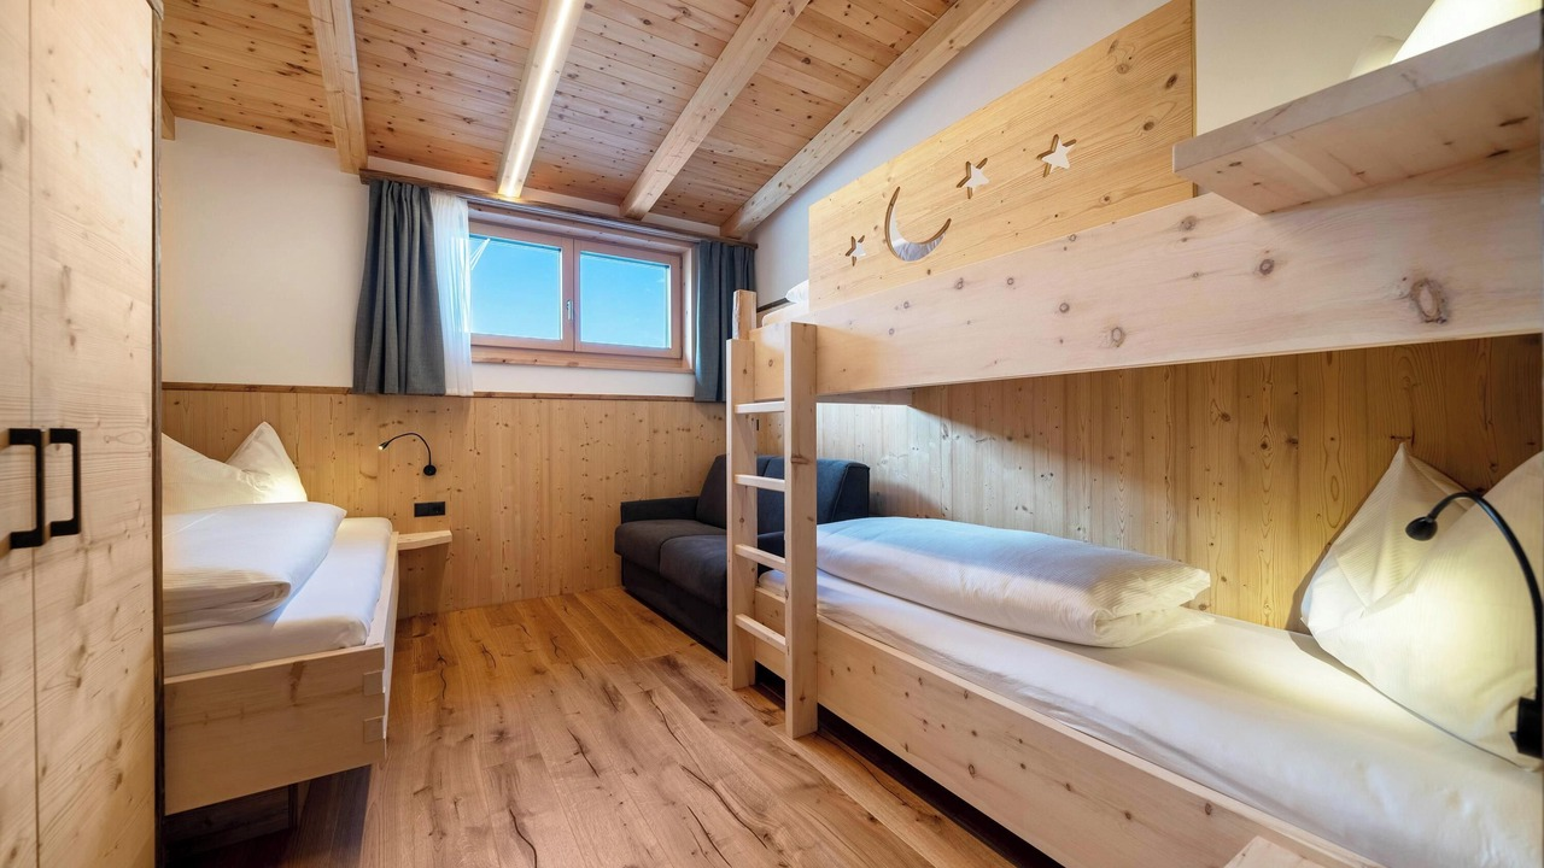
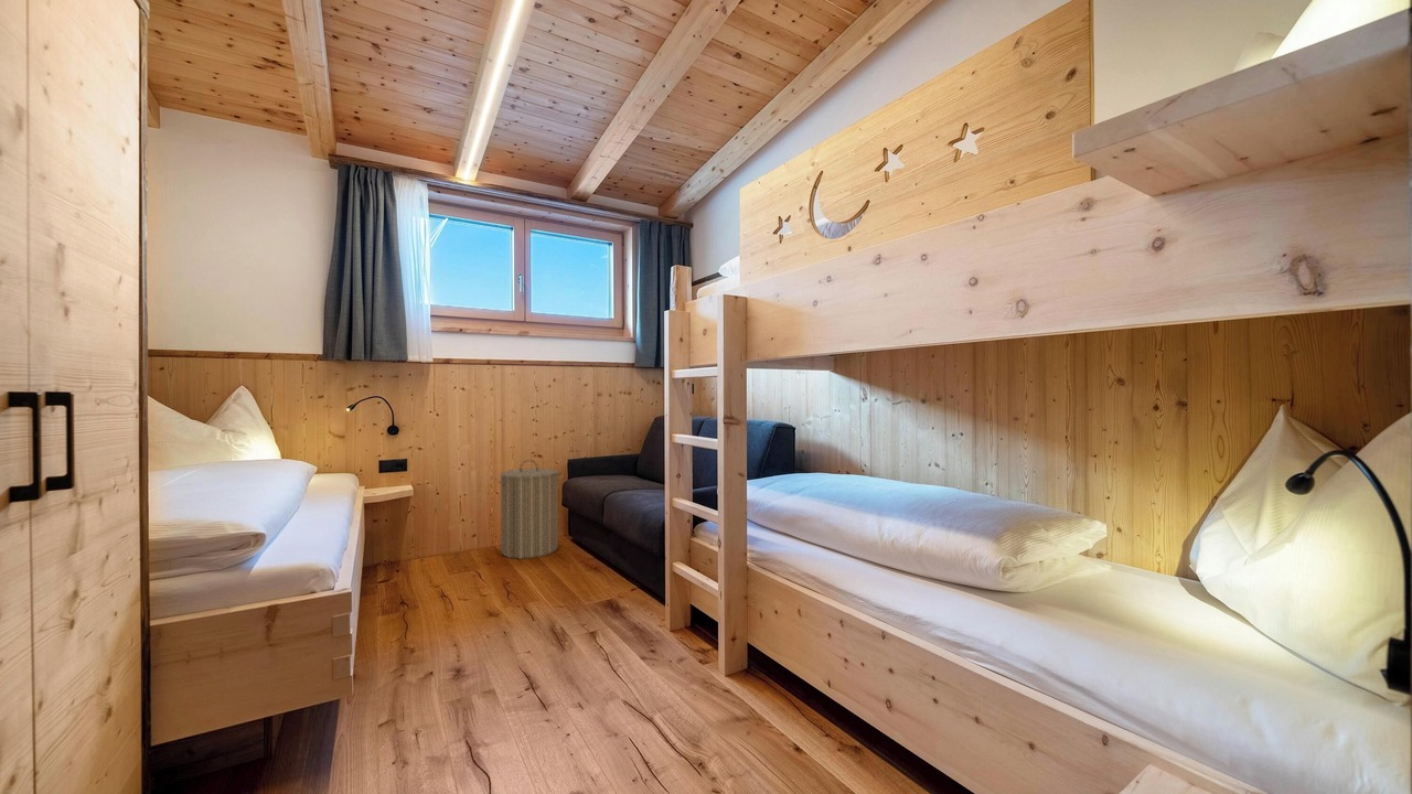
+ laundry hamper [493,459,565,560]
